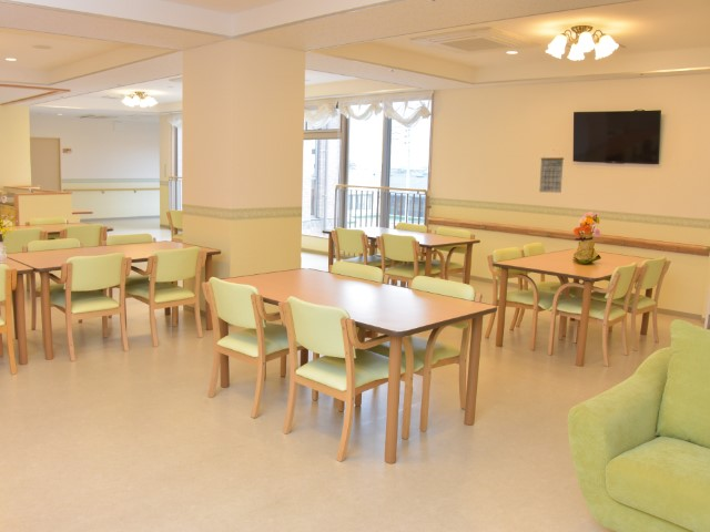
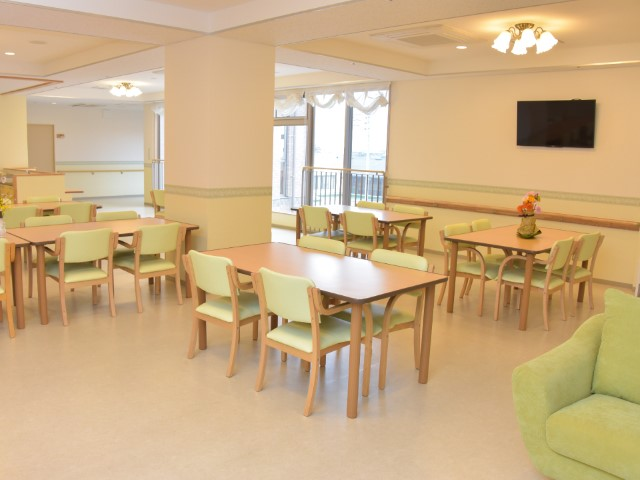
- calendar [538,150,565,194]
